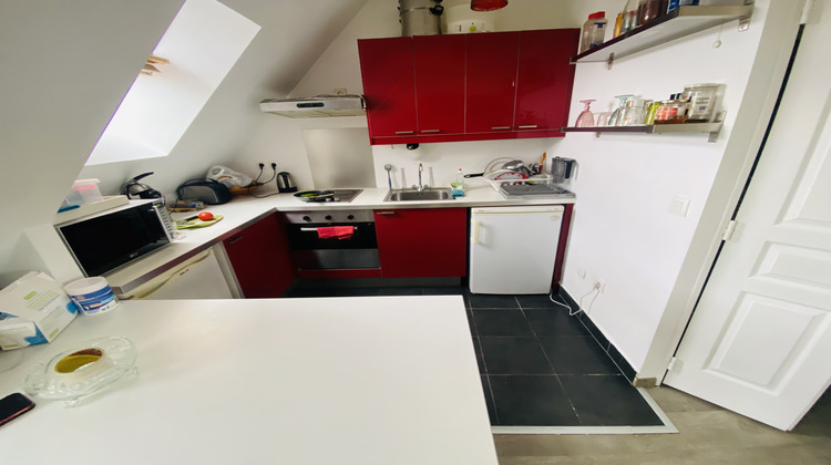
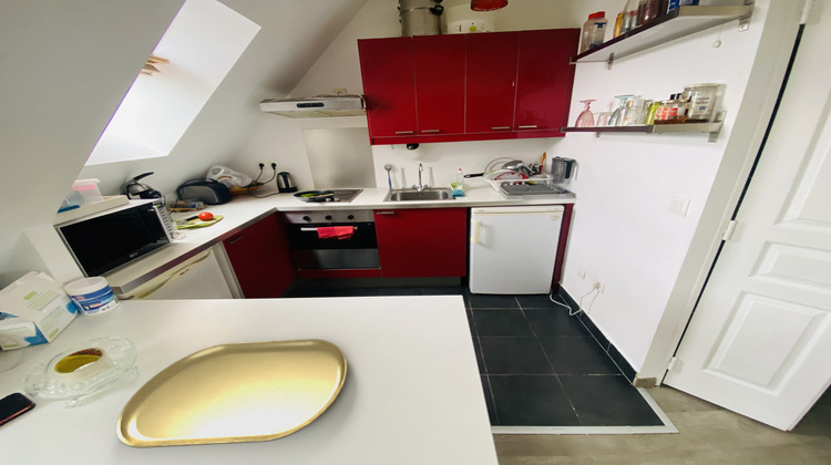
+ placemat [115,338,348,450]
